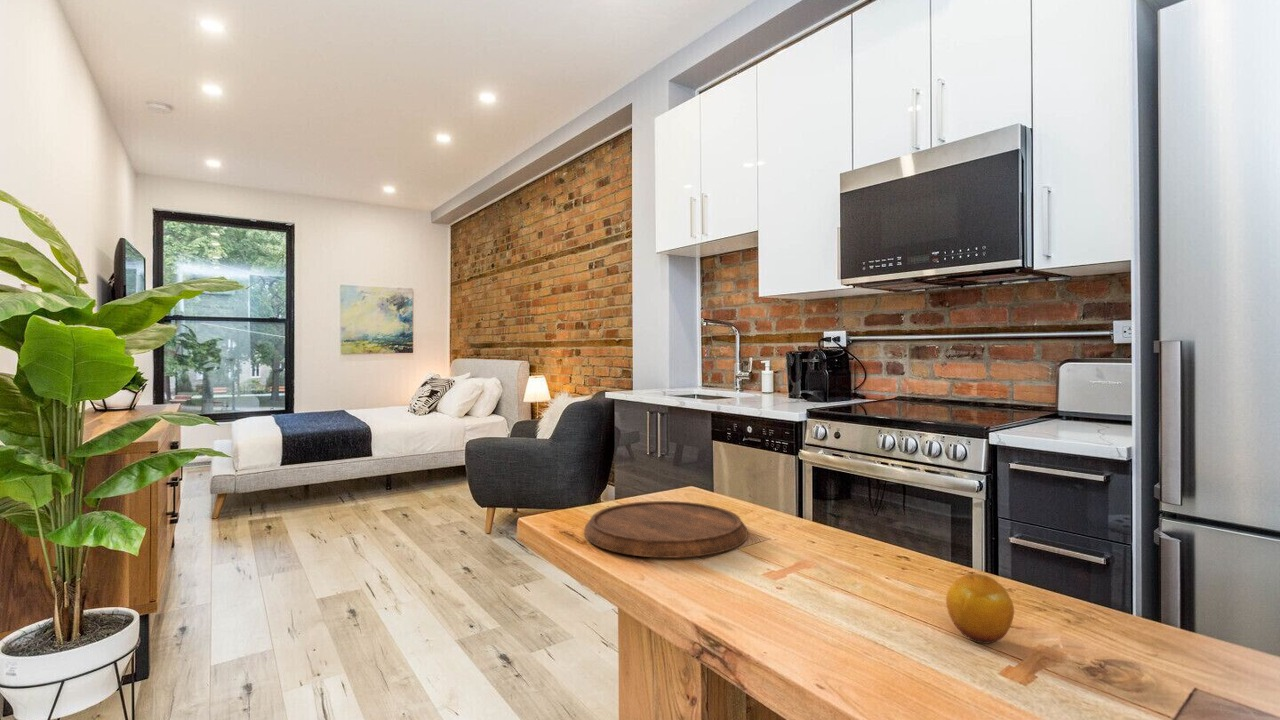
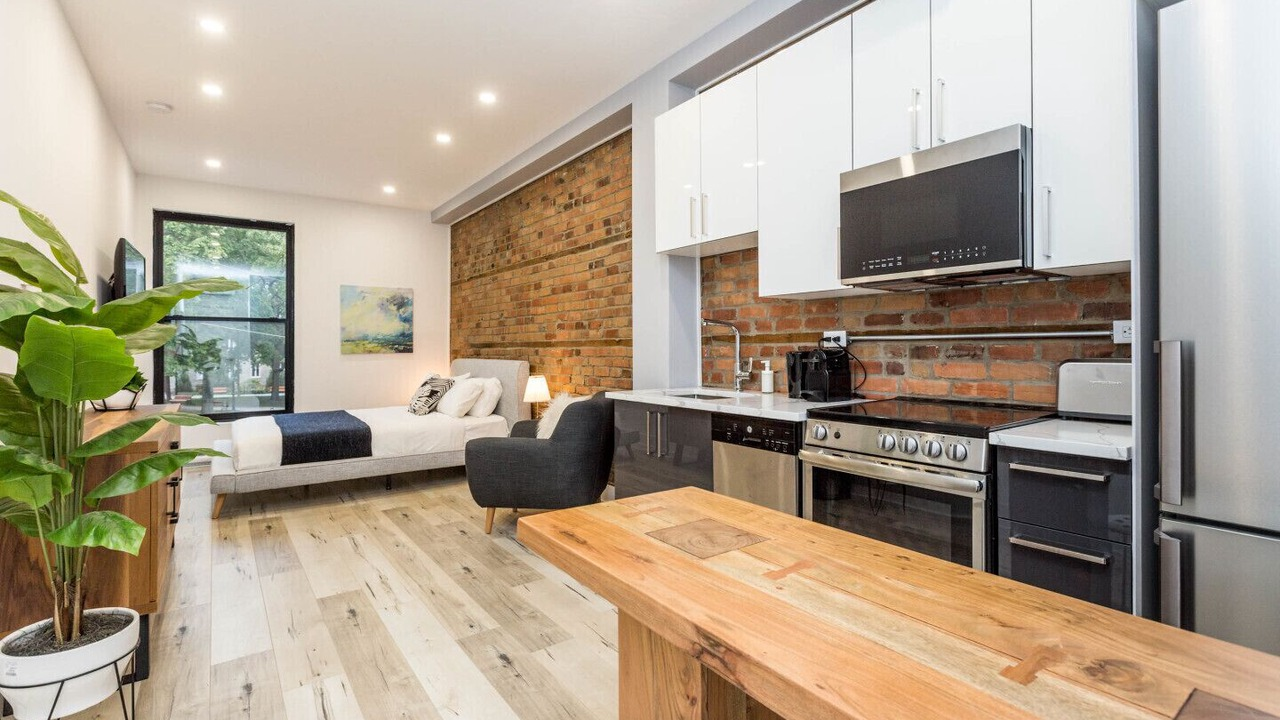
- cutting board [583,500,748,559]
- fruit [945,573,1015,645]
